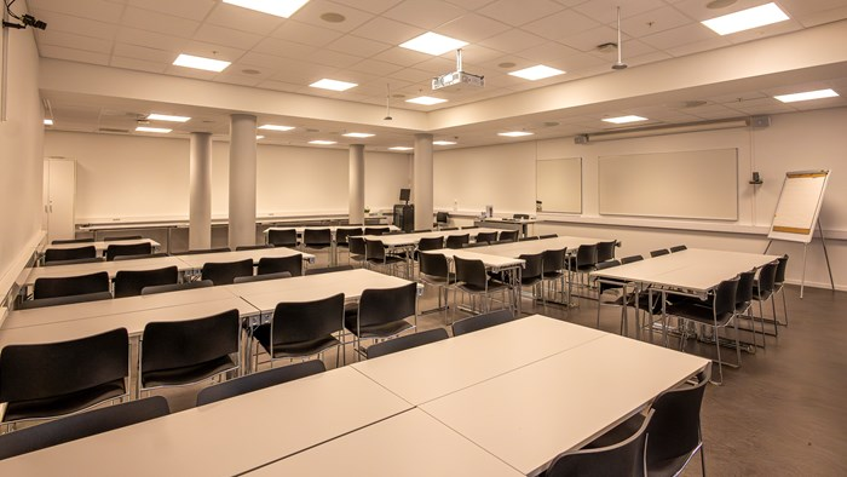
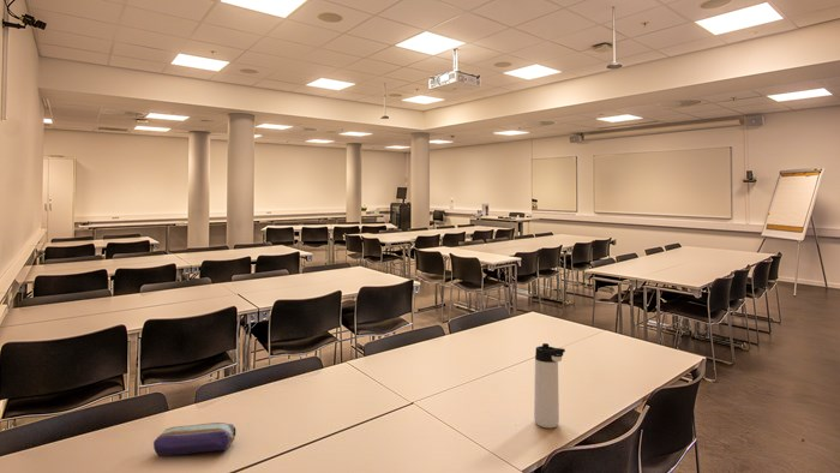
+ thermos bottle [533,342,566,429]
+ pencil case [152,421,236,457]
